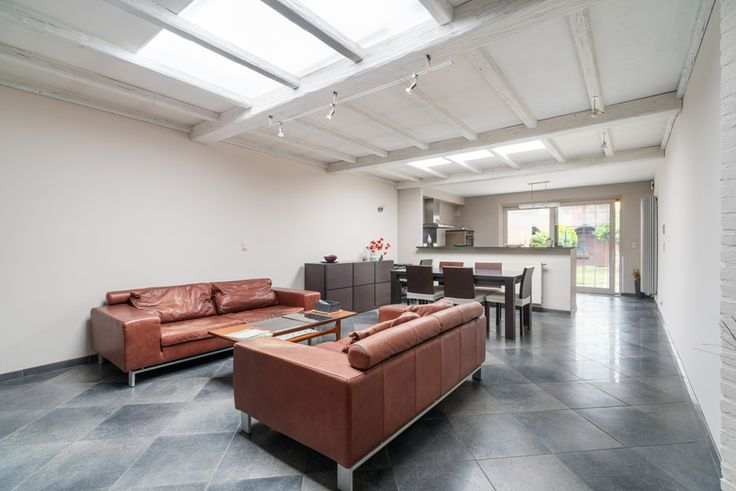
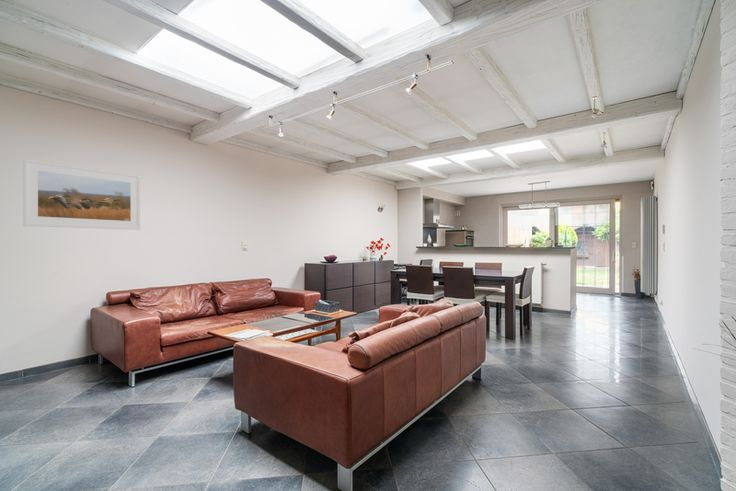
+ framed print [23,158,141,231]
